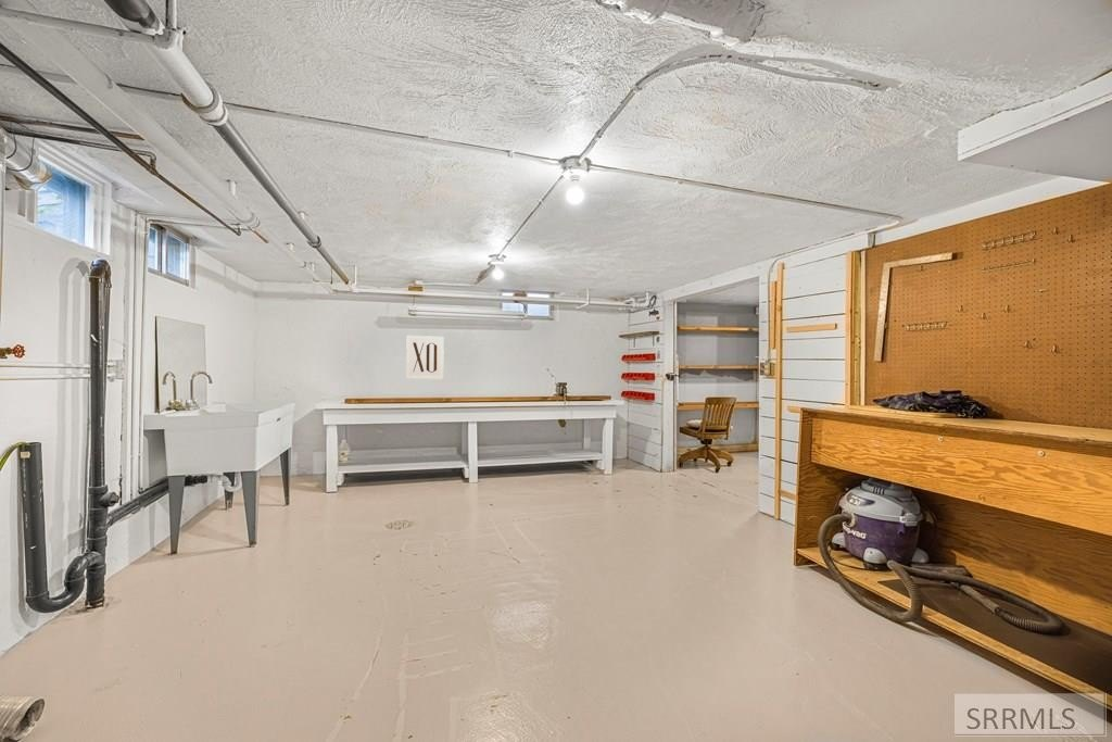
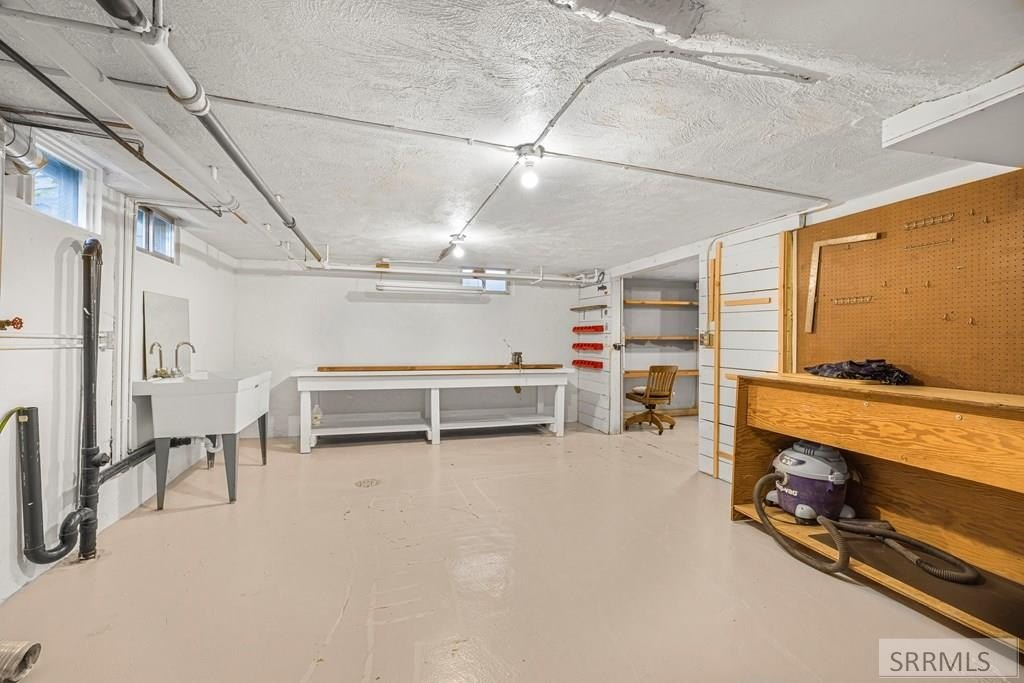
- wall art [405,335,445,380]
